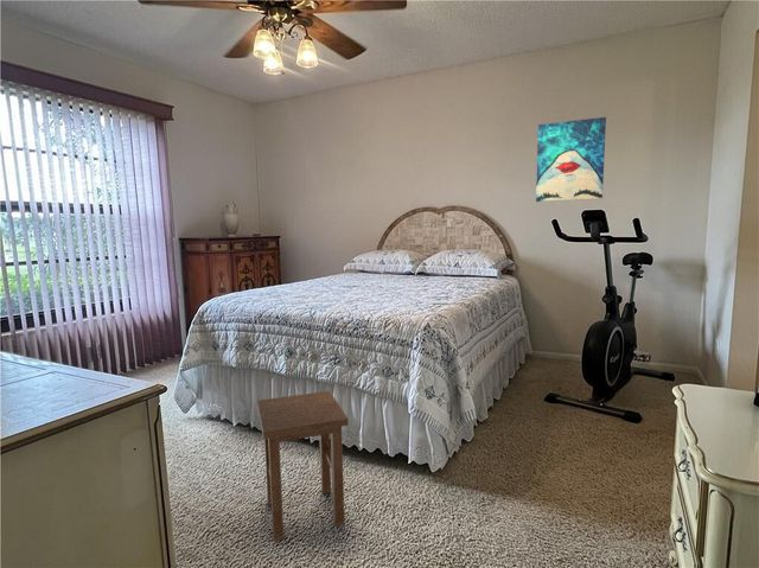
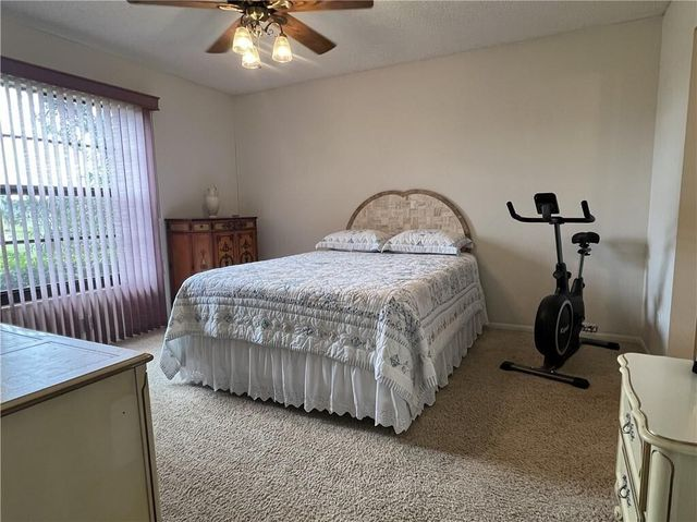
- wall art [535,116,607,203]
- stool [256,390,350,542]
